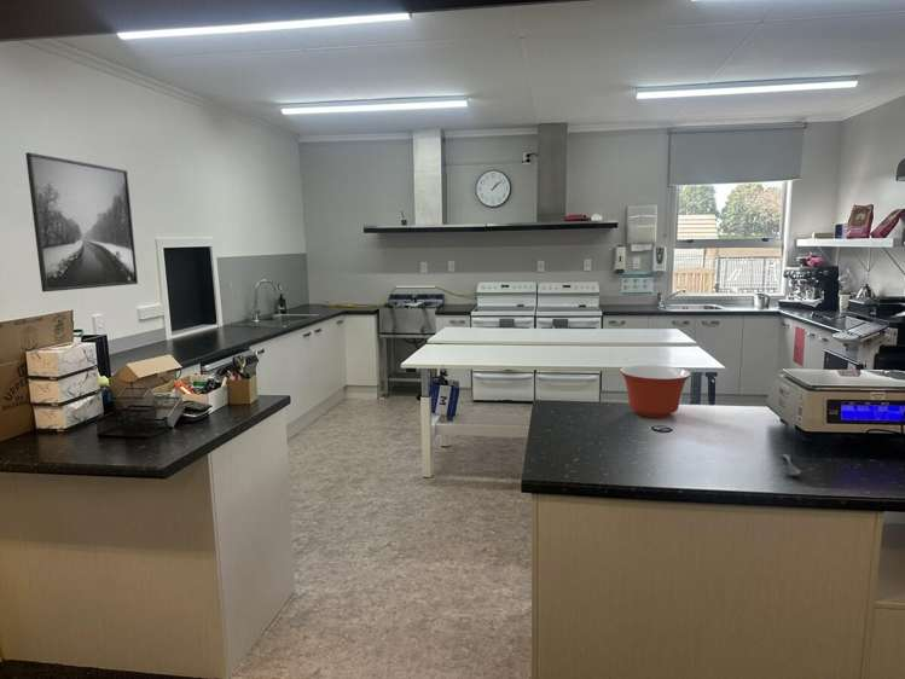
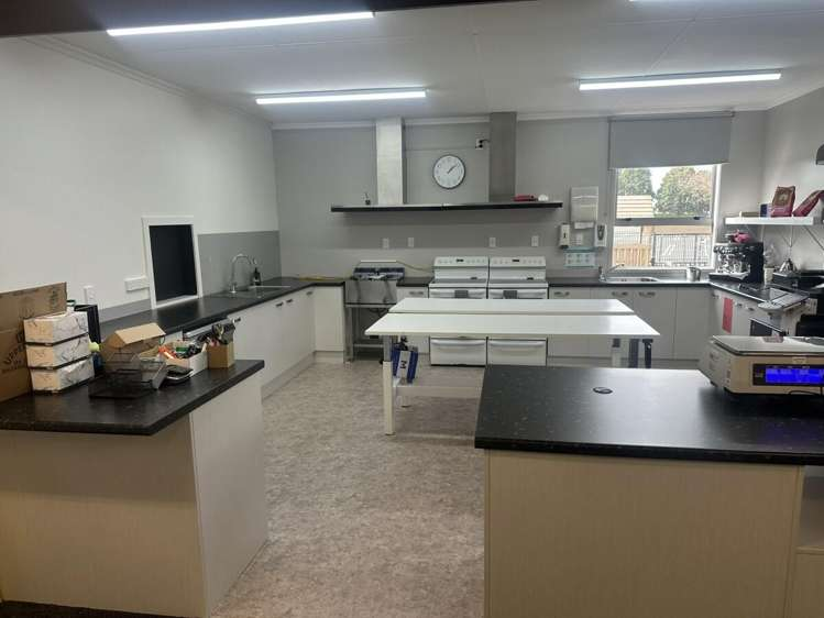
- soupspoon [781,453,802,477]
- mixing bowl [619,364,692,419]
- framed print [24,151,139,292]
